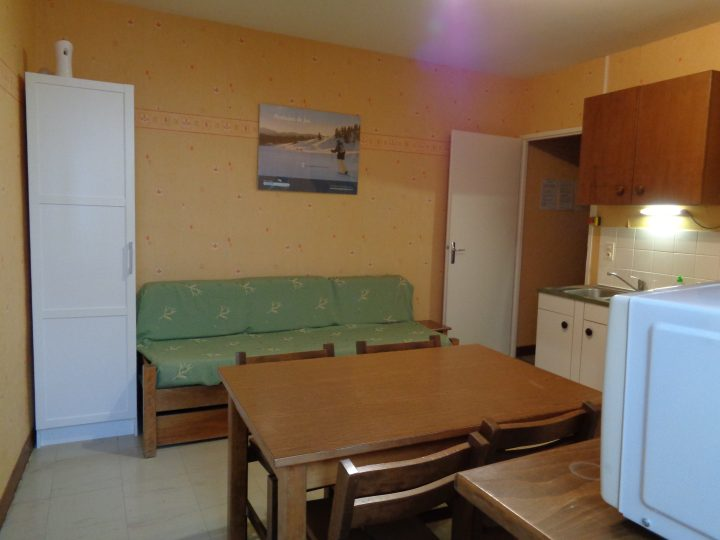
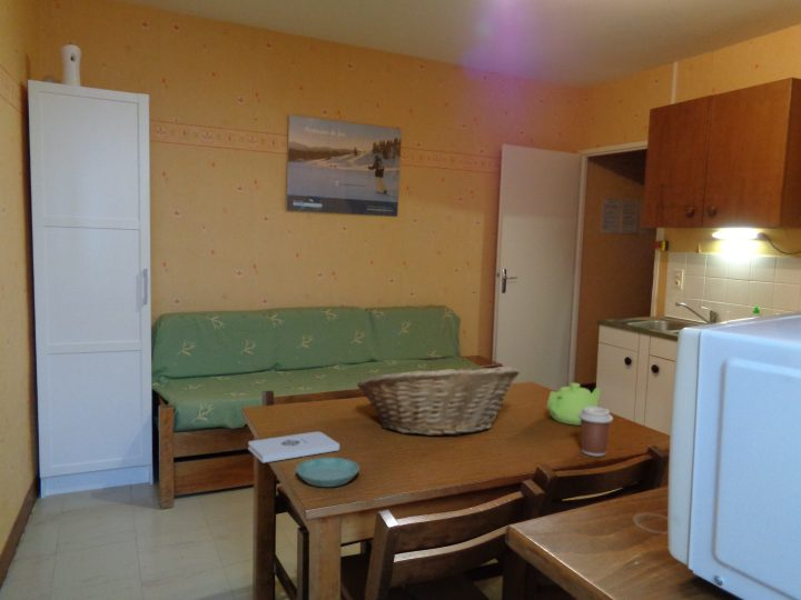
+ teapot [545,382,602,427]
+ coffee cup [578,406,614,458]
+ fruit basket [356,362,521,437]
+ notepad [247,431,340,463]
+ saucer [295,457,360,488]
